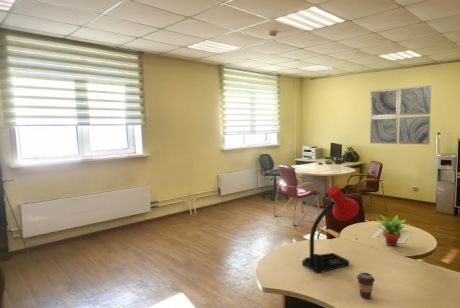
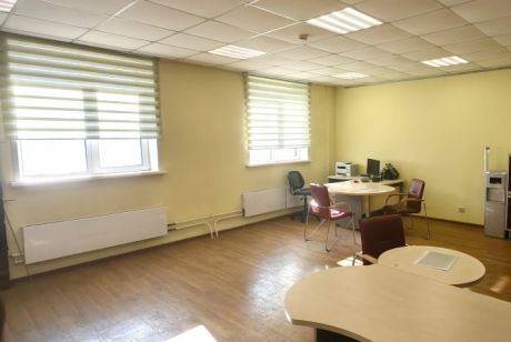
- coffee cup [356,272,376,299]
- desk lamp [301,185,360,274]
- wall art [369,84,432,145]
- succulent plant [374,213,409,247]
